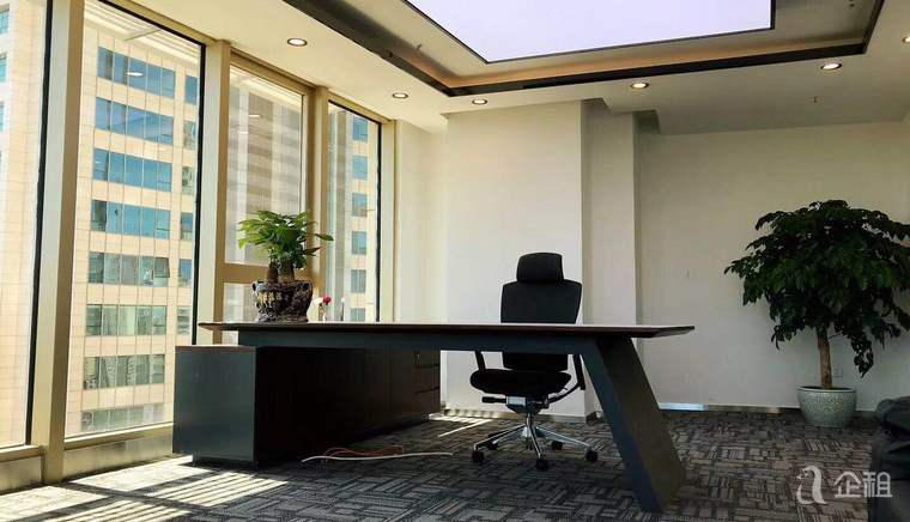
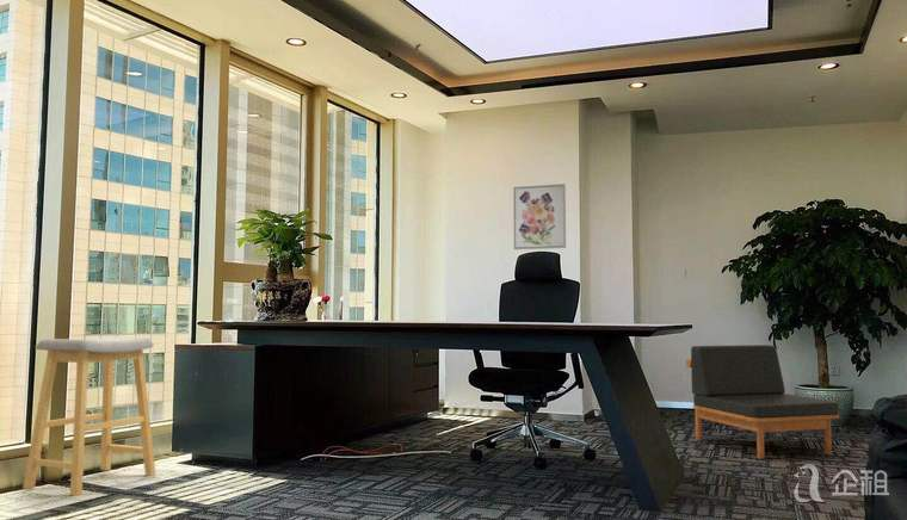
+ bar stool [21,335,156,497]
+ wall art [512,182,567,250]
+ armless chair [685,343,840,460]
